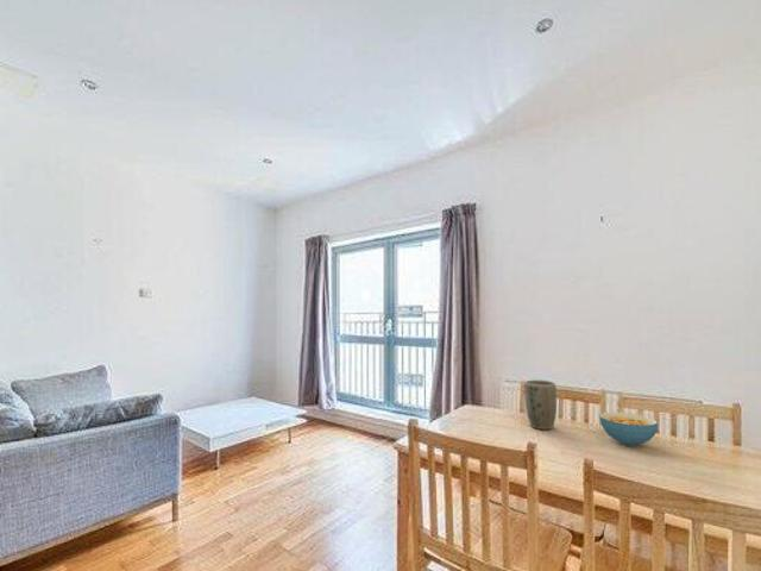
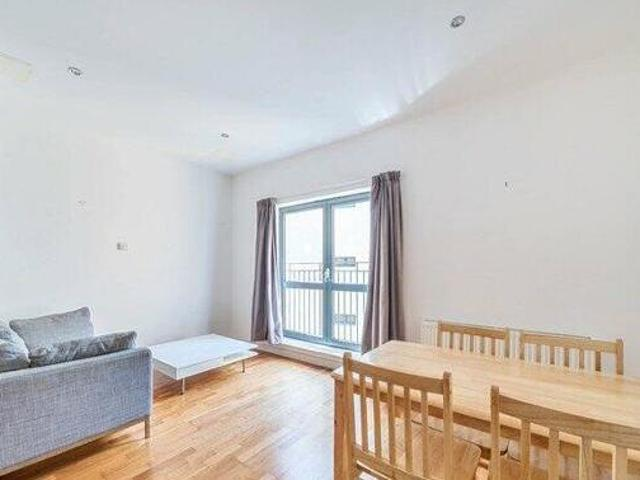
- plant pot [524,378,558,431]
- cereal bowl [598,412,659,447]
